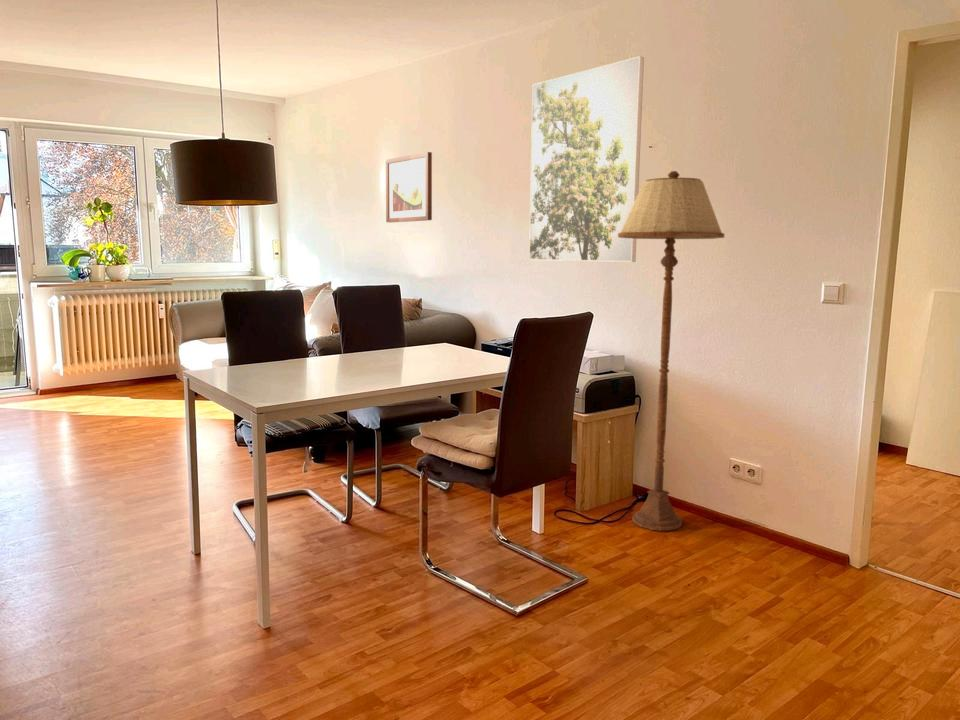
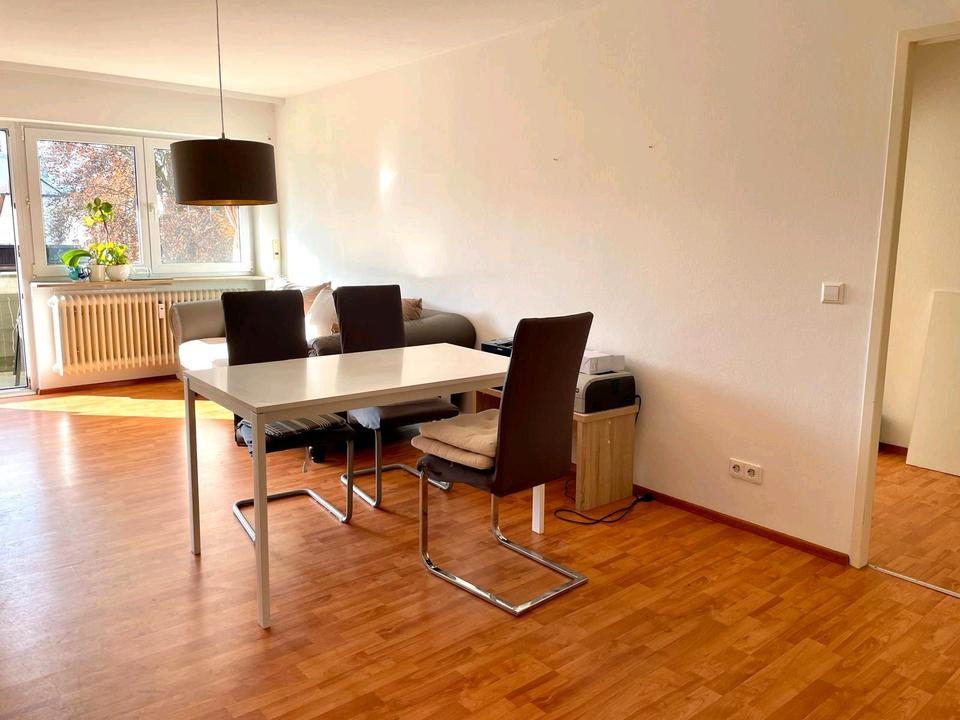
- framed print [528,55,645,263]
- floor lamp [618,170,725,532]
- wall art [385,151,433,223]
